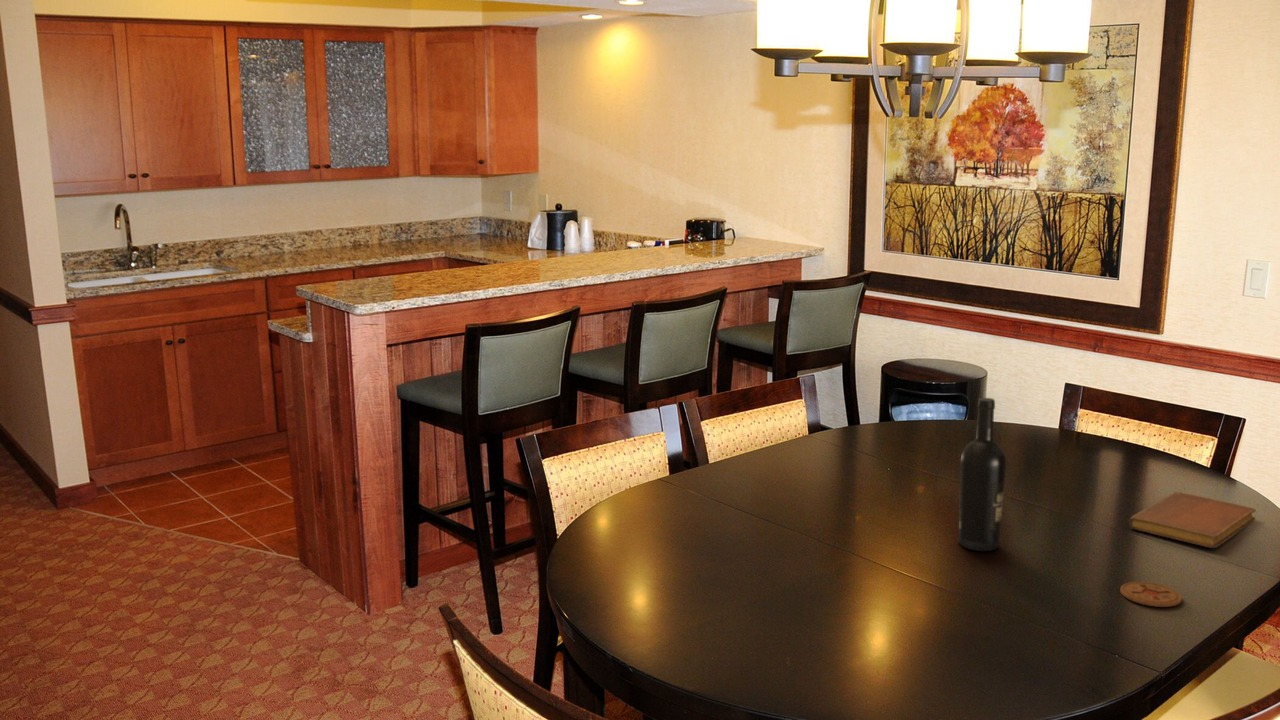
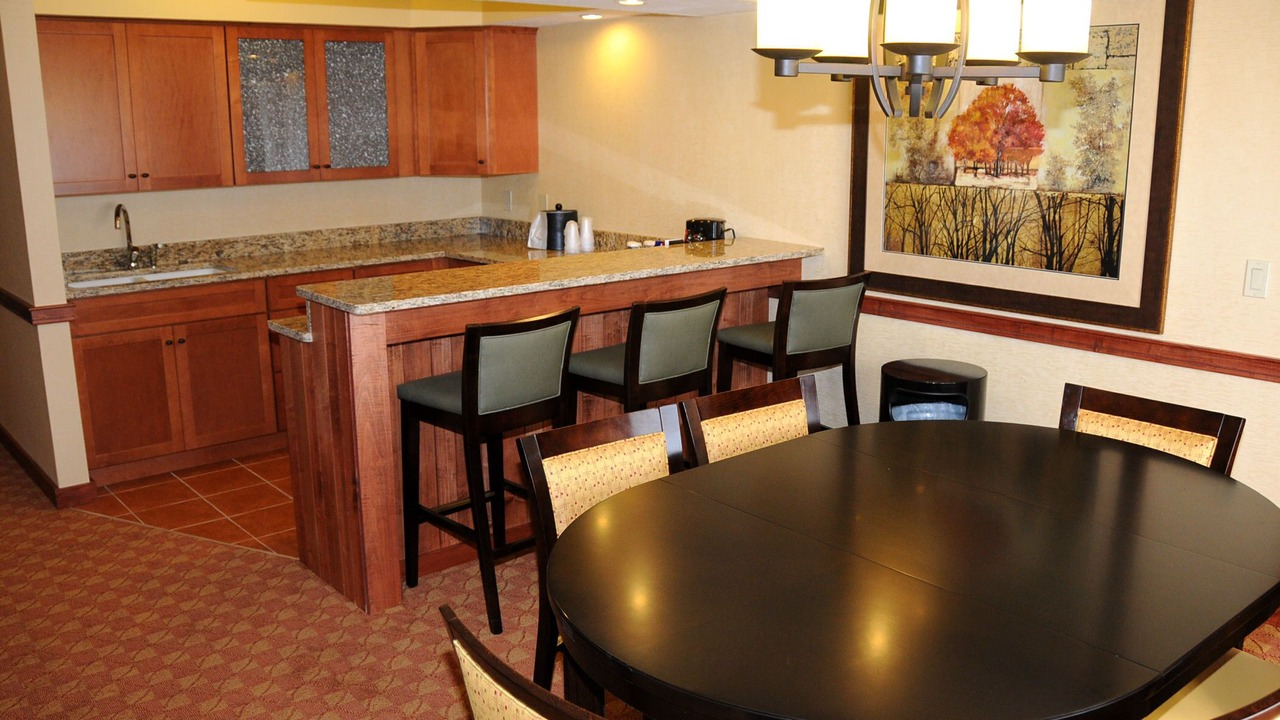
- coaster [1119,581,1183,608]
- wine bottle [958,397,1007,552]
- notebook [1128,491,1257,549]
